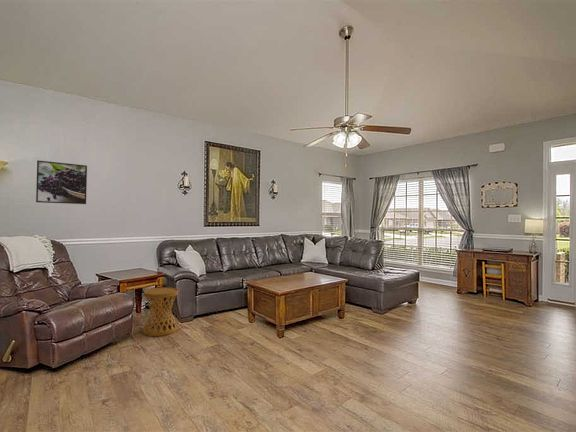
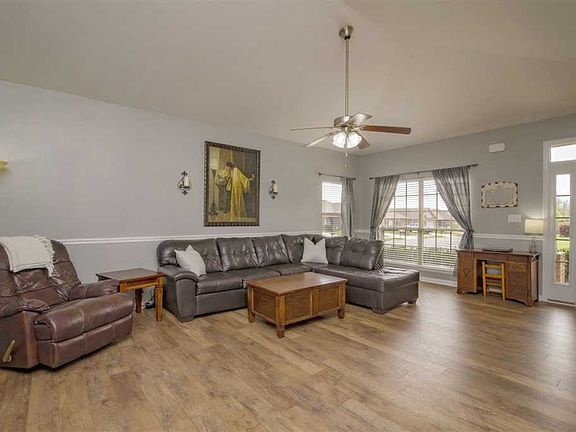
- side table [142,286,179,337]
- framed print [35,159,88,205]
